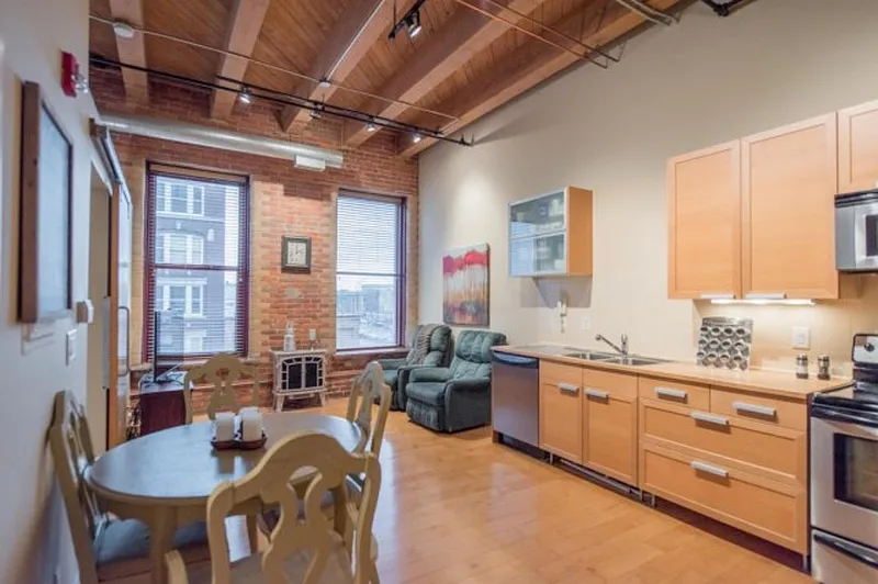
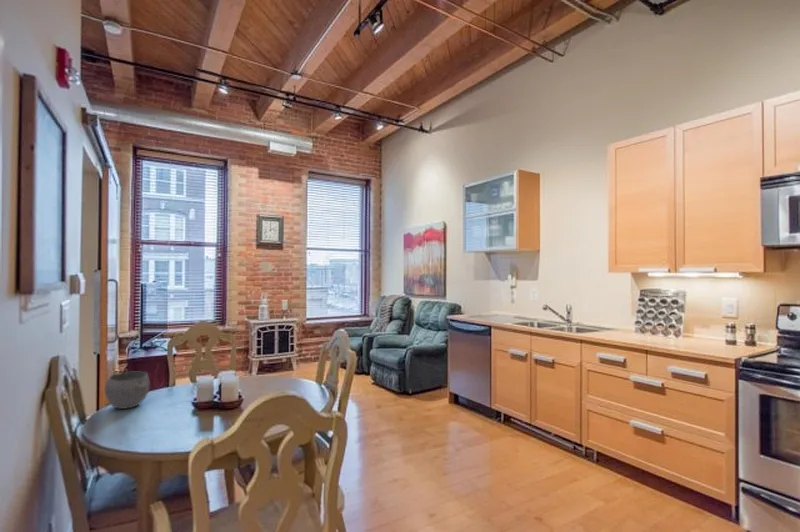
+ bowl [104,371,150,410]
